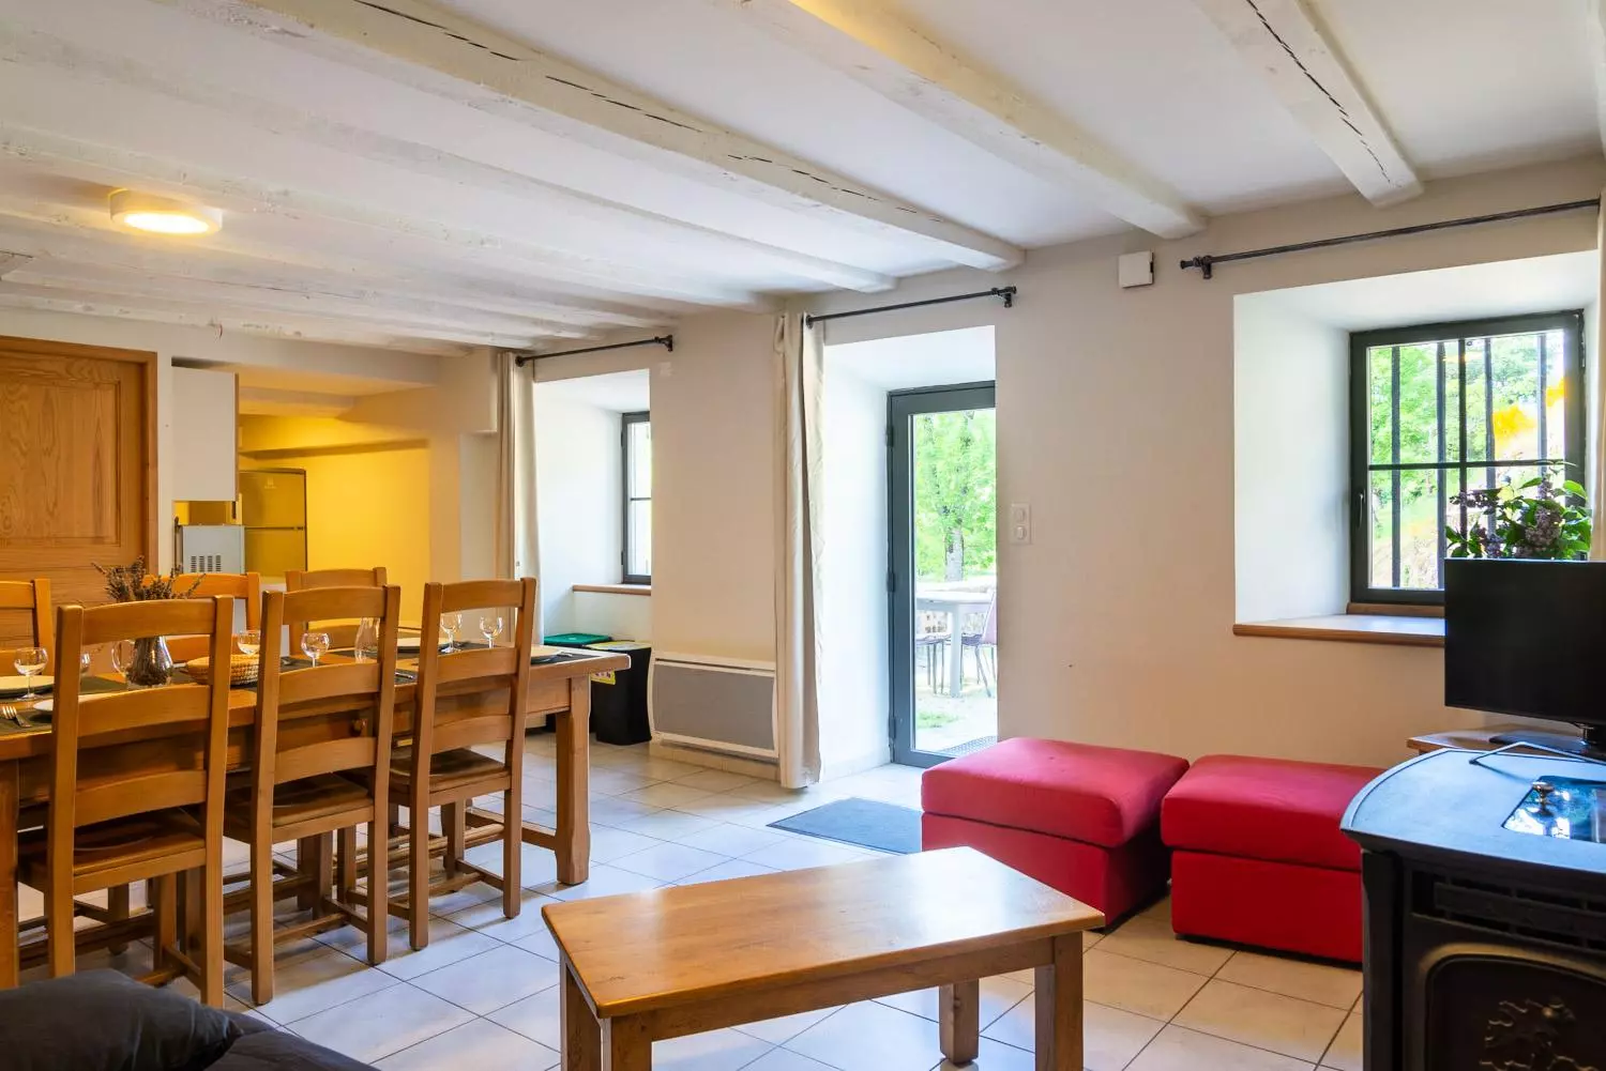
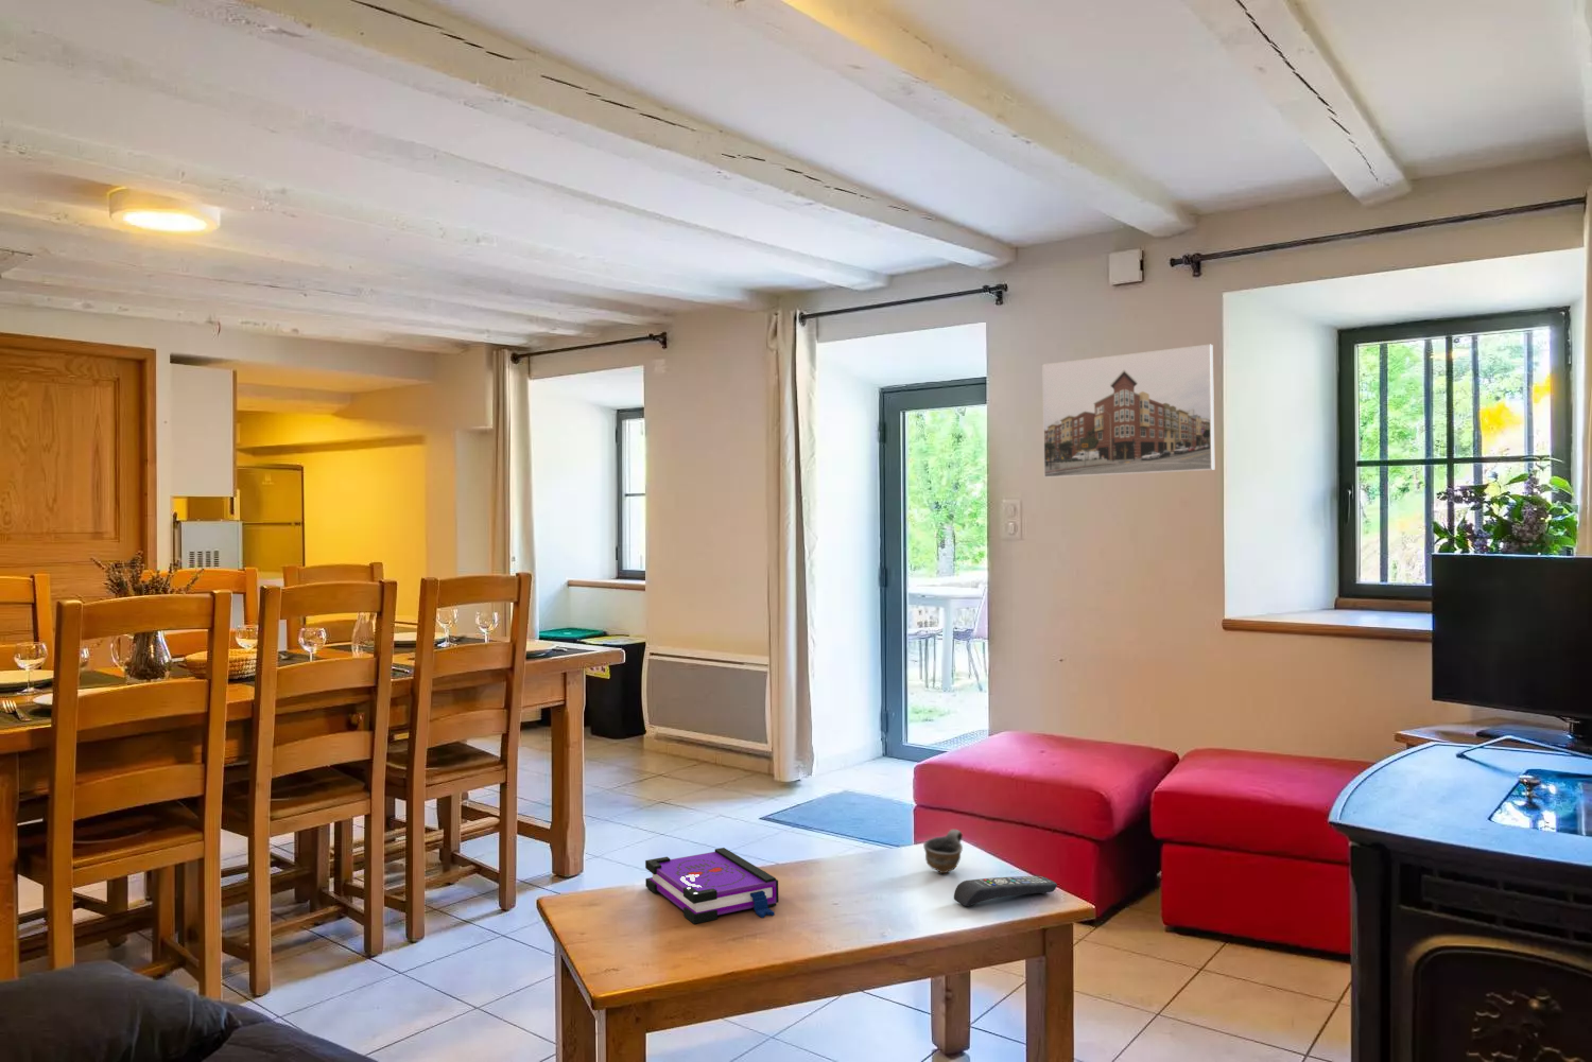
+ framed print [1041,343,1215,479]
+ board game [644,846,780,926]
+ remote control [953,875,1059,907]
+ cup [922,829,964,875]
